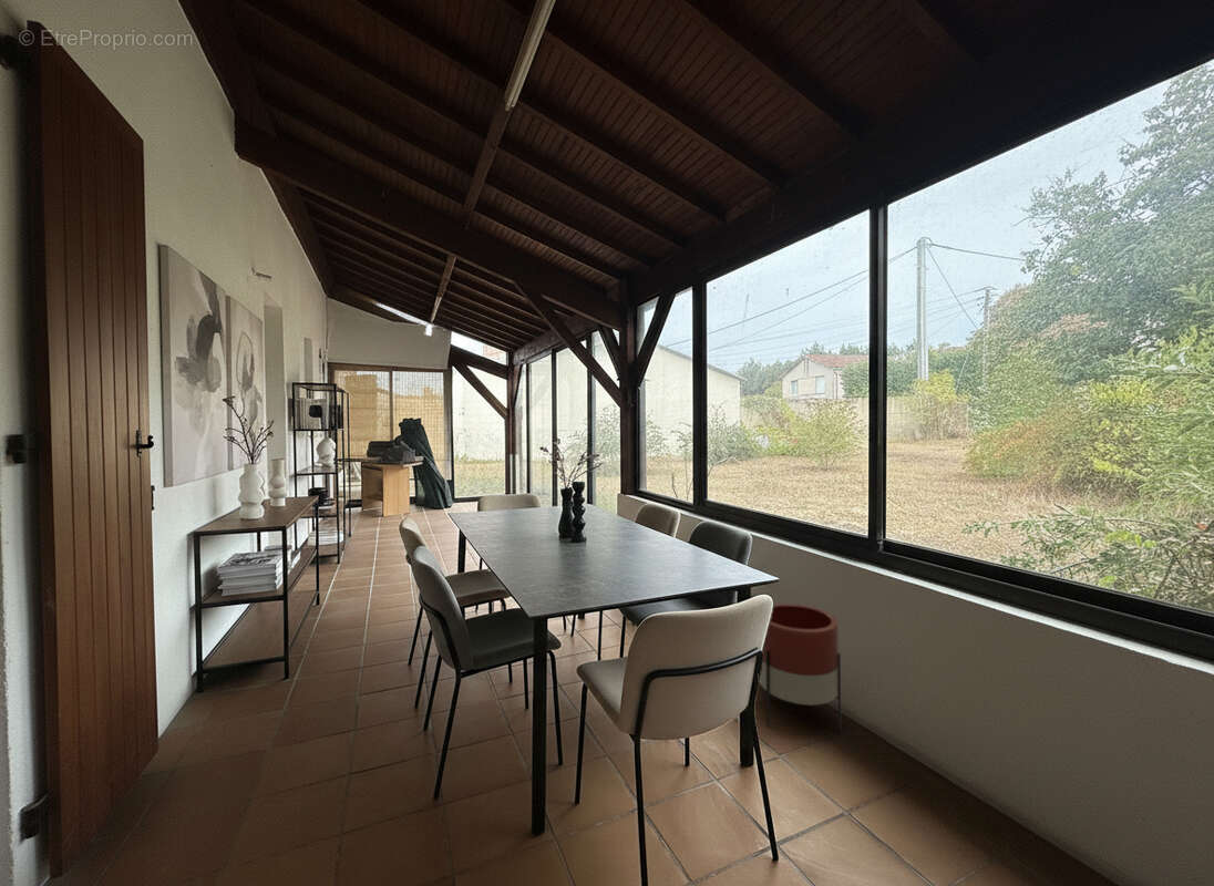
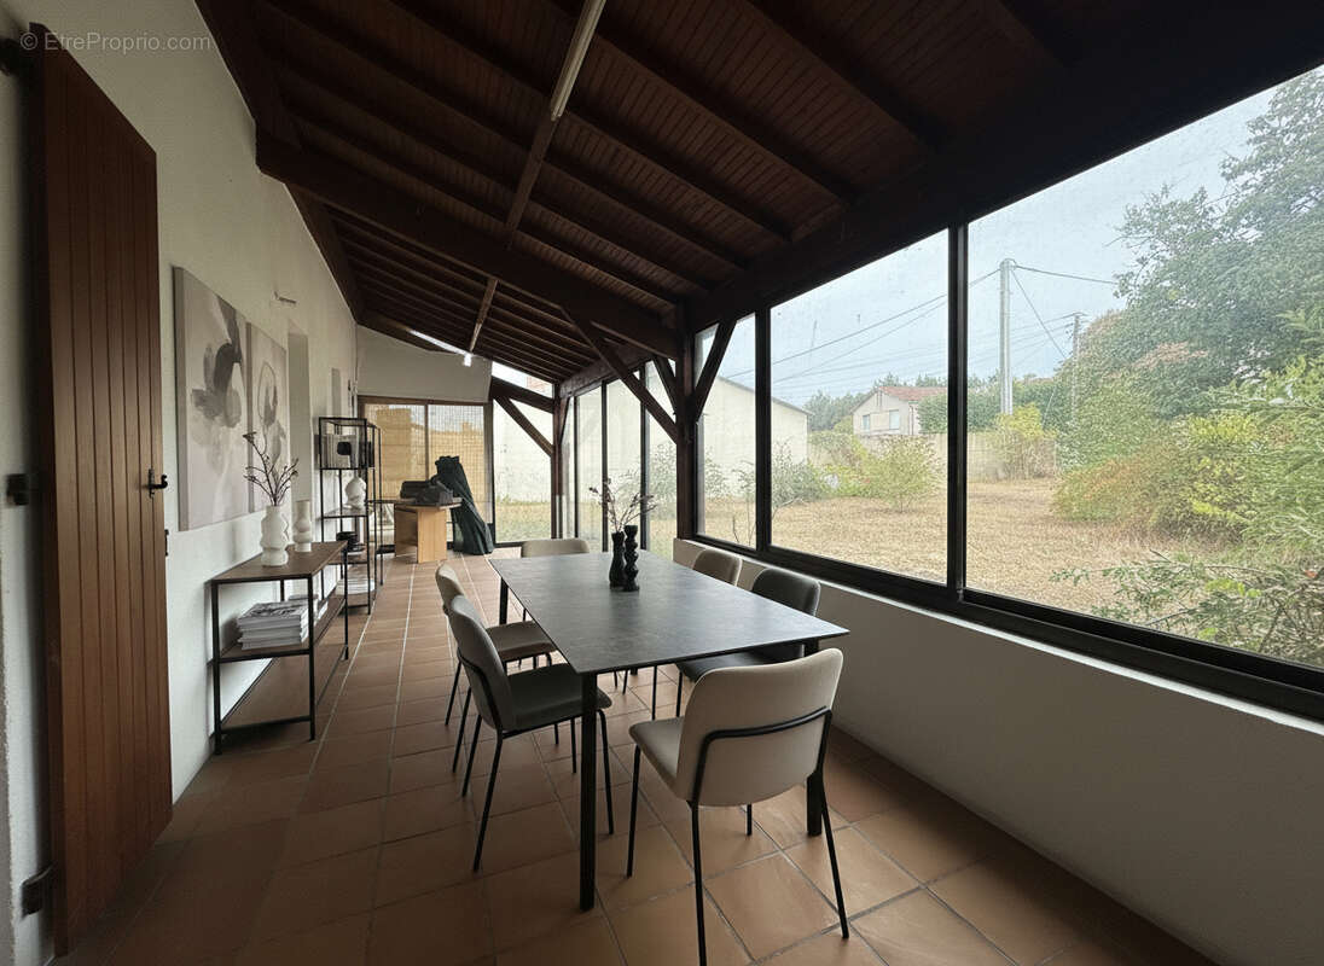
- planter [758,602,842,731]
